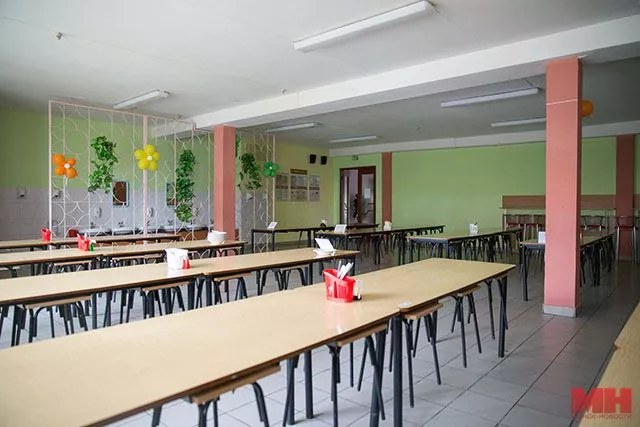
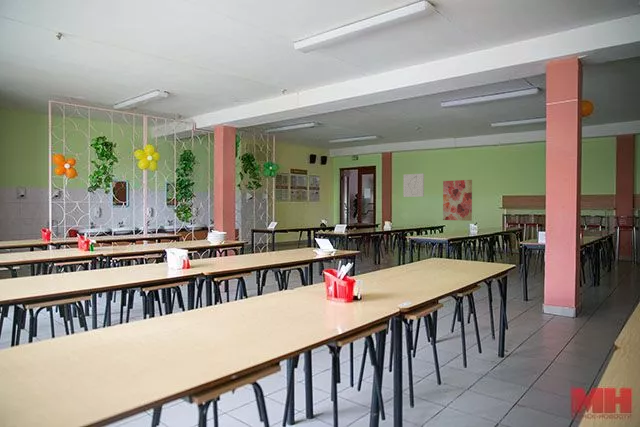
+ wall art [442,179,473,222]
+ wall art [402,173,425,198]
